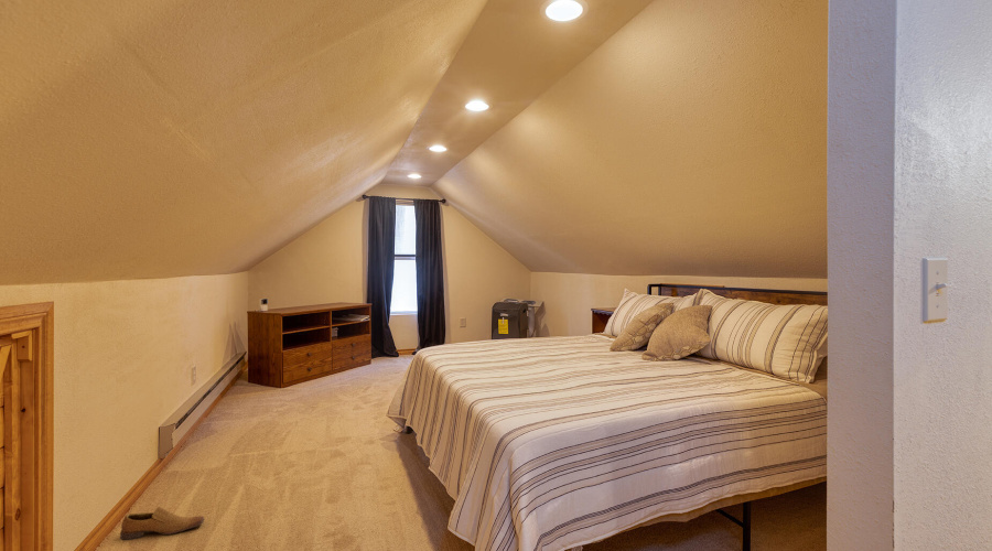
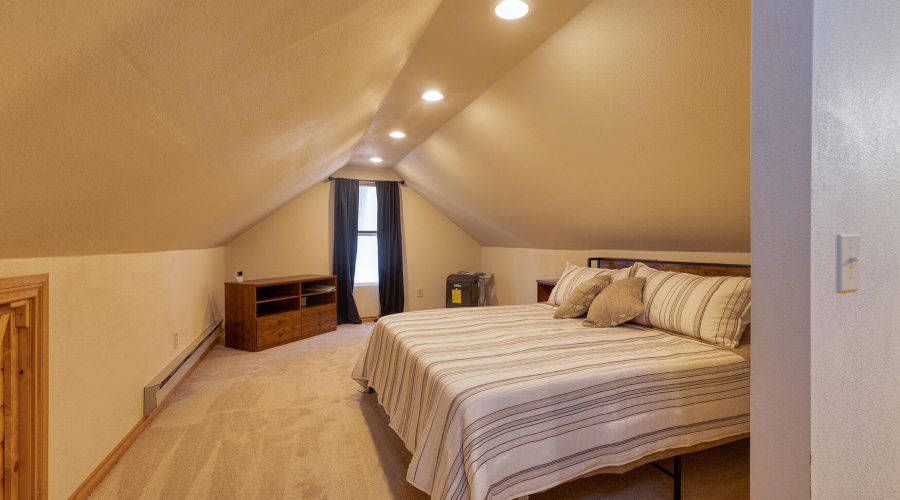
- shoe [119,506,206,541]
